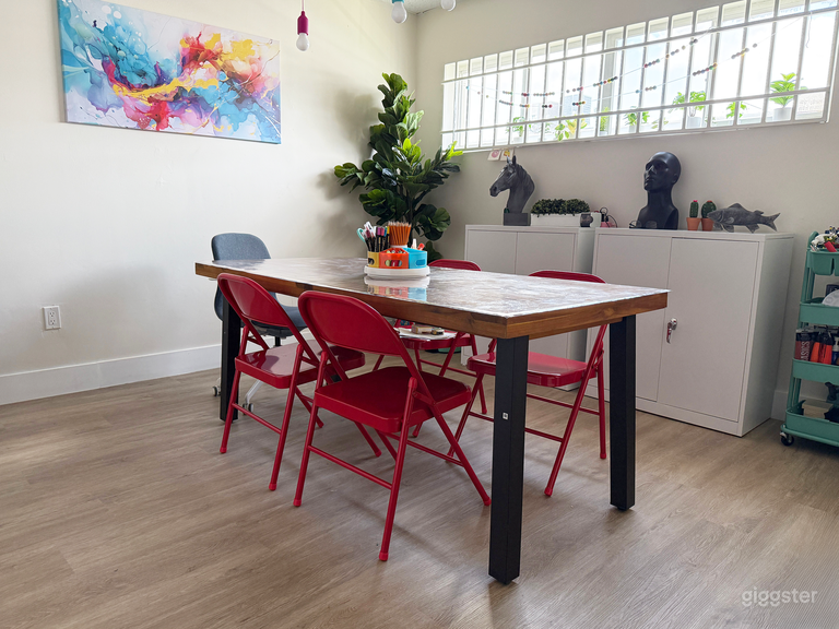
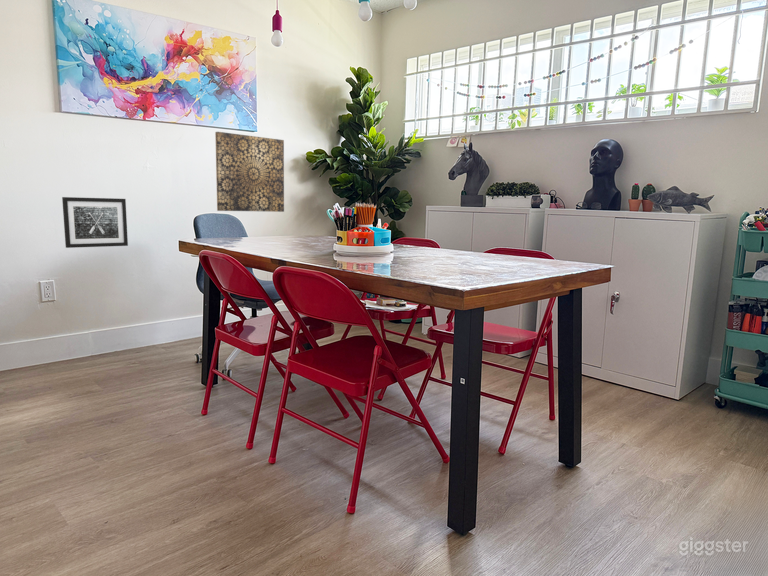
+ wall art [214,131,285,213]
+ wall art [61,196,129,249]
